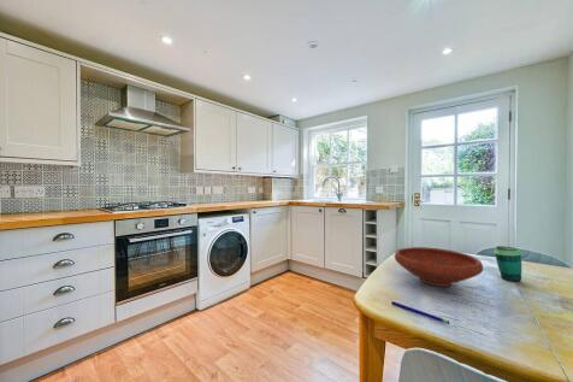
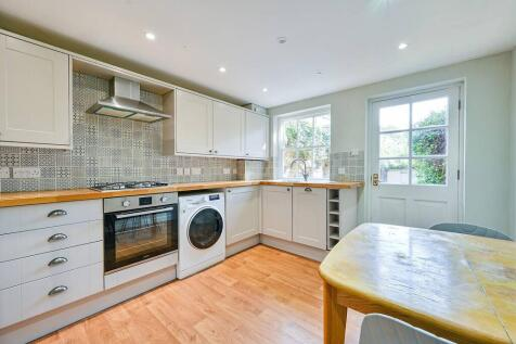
- bowl [394,246,484,288]
- cup [492,245,522,283]
- pen [390,300,450,325]
